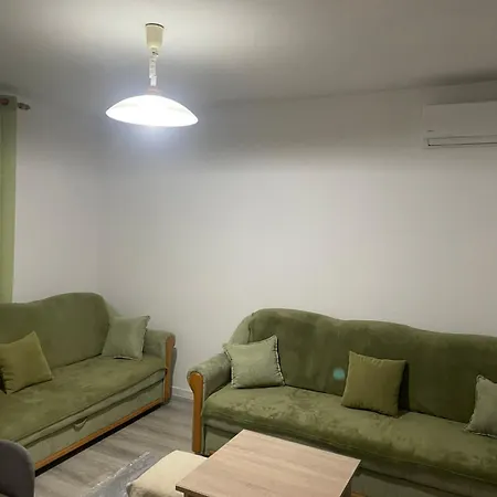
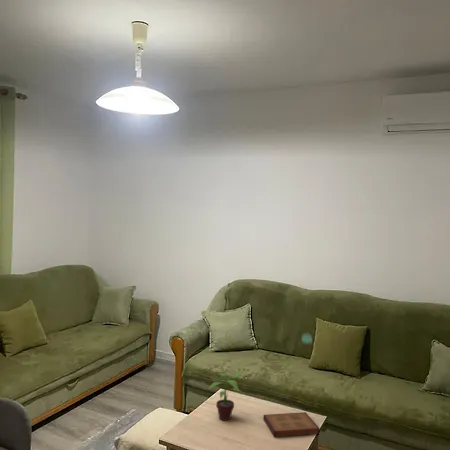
+ book [262,411,320,438]
+ potted plant [207,372,246,421]
